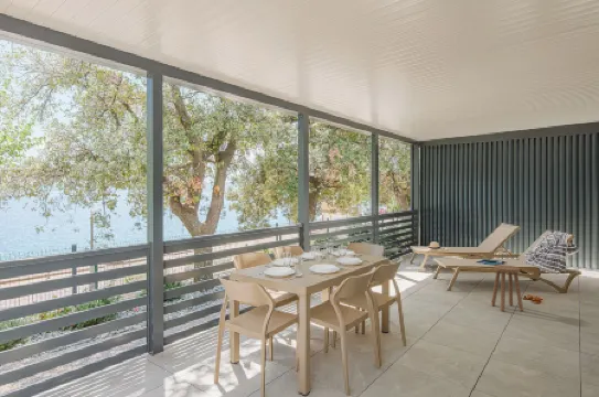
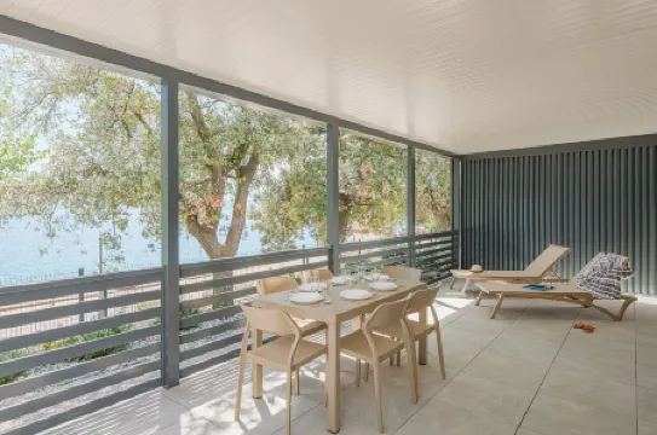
- stool [490,264,524,312]
